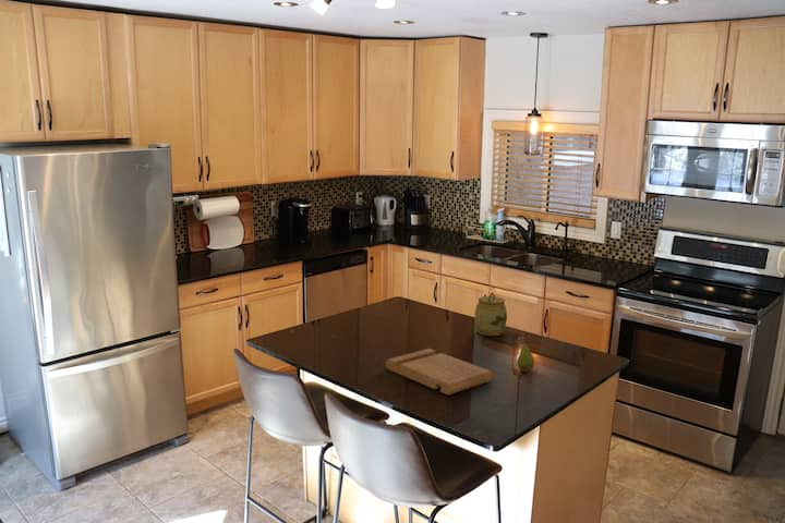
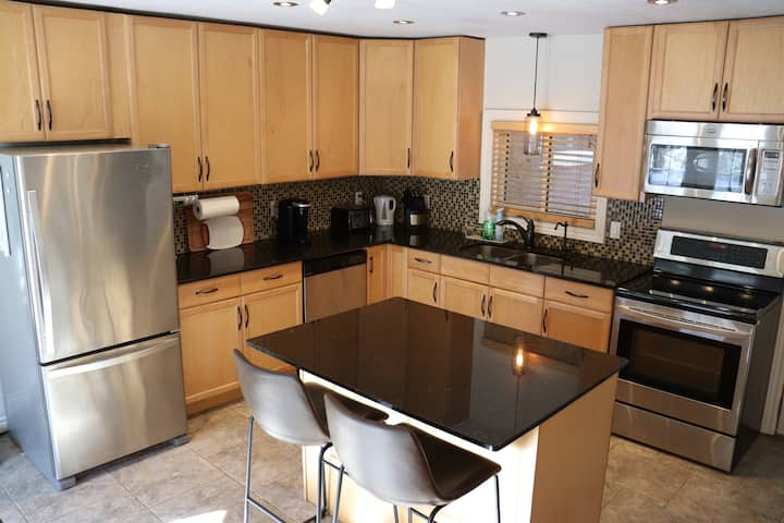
- fruit [516,339,535,373]
- jar [474,291,508,337]
- cutting board [385,348,494,396]
